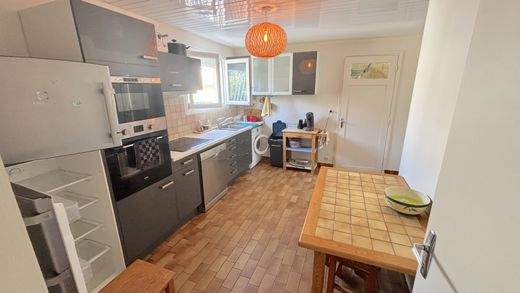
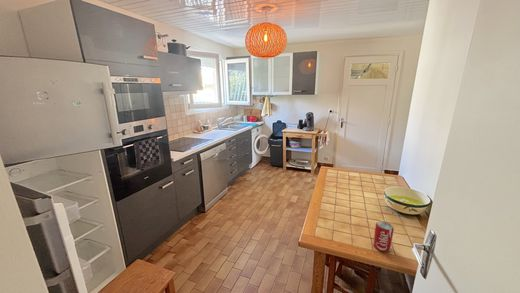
+ beverage can [372,221,395,253]
